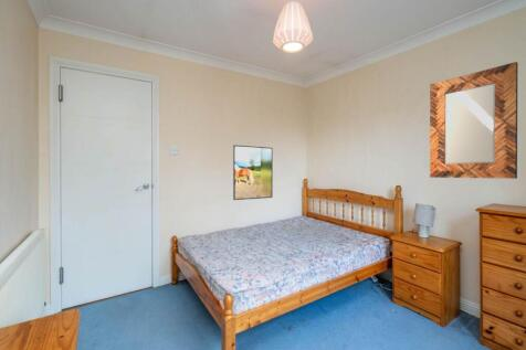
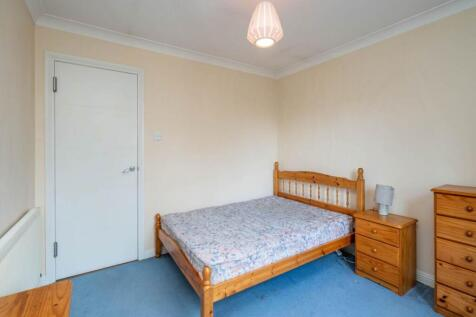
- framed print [232,144,274,201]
- home mirror [429,61,519,180]
